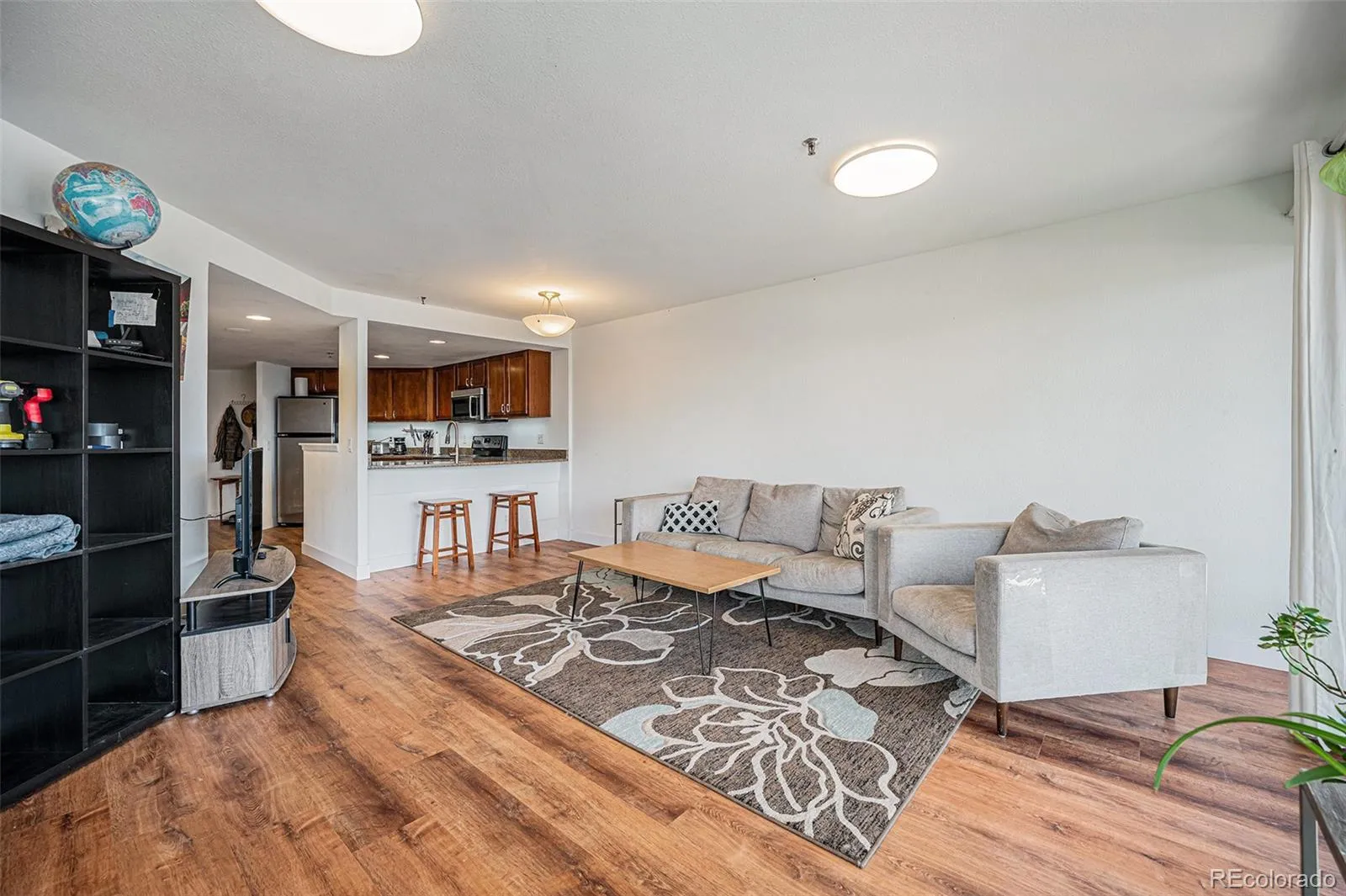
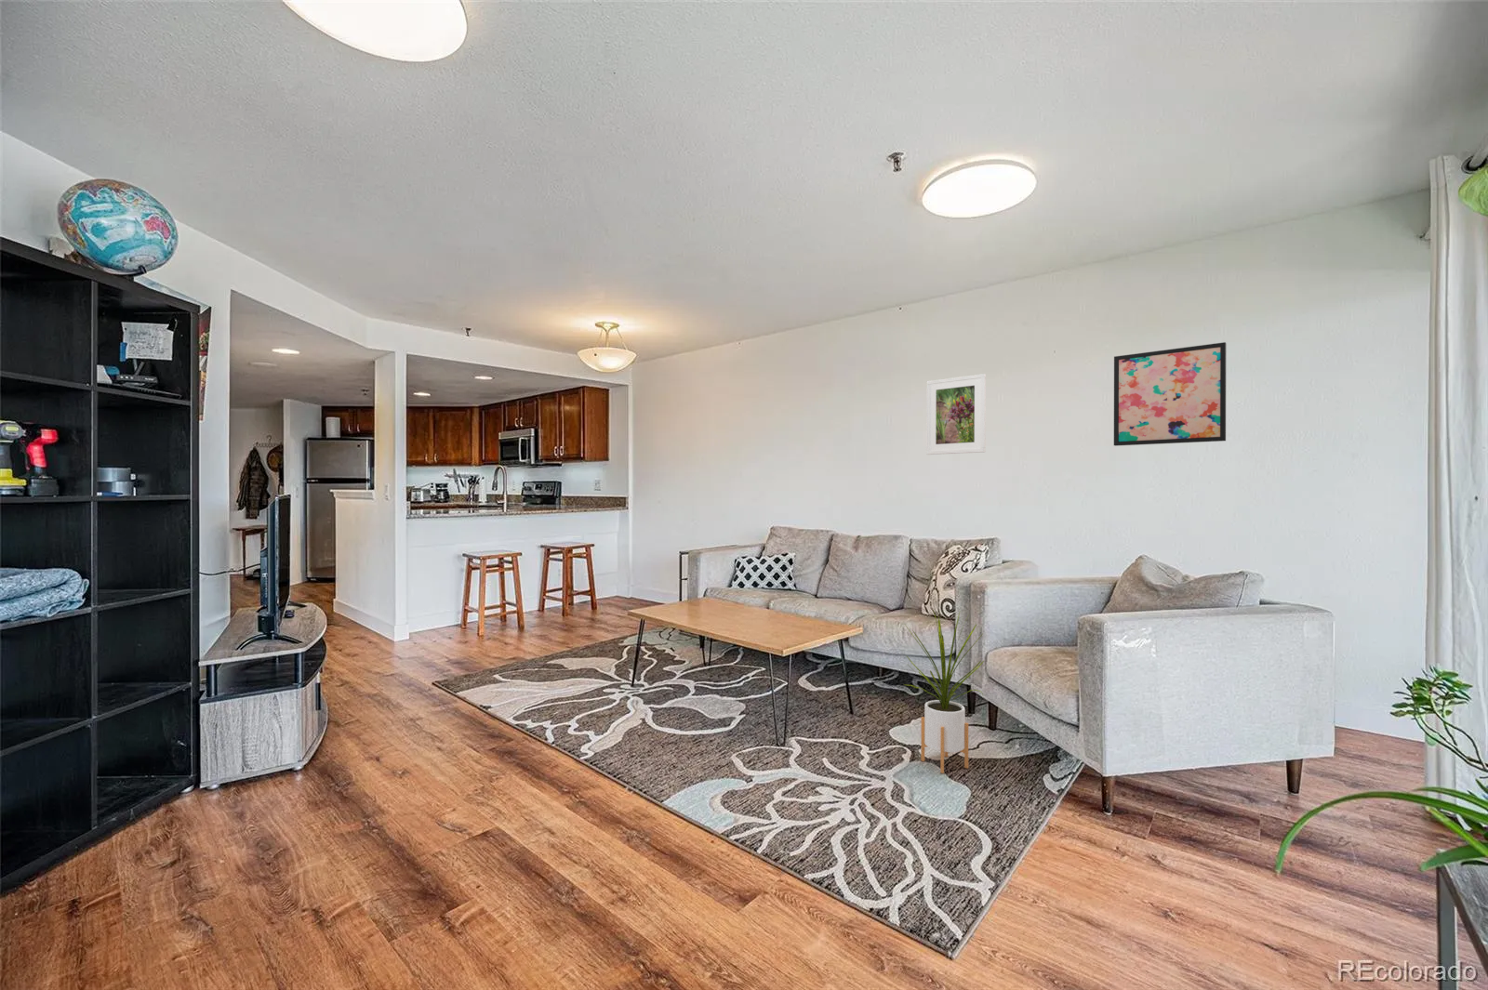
+ wall art [1113,341,1227,446]
+ house plant [903,609,985,775]
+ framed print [925,372,987,455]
